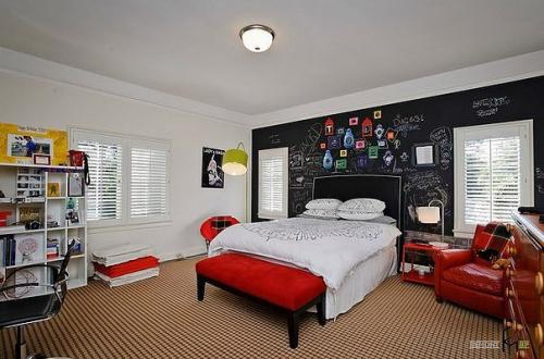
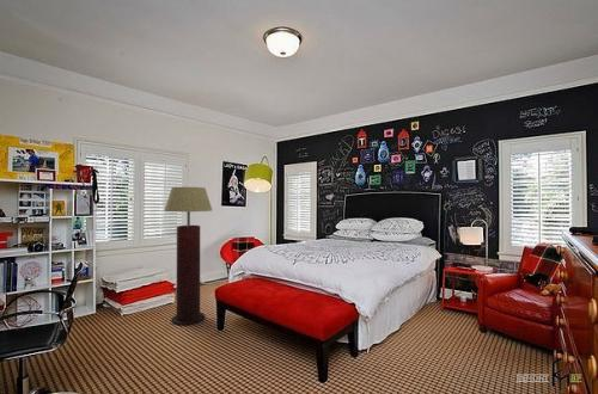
+ floor lamp [163,186,213,327]
